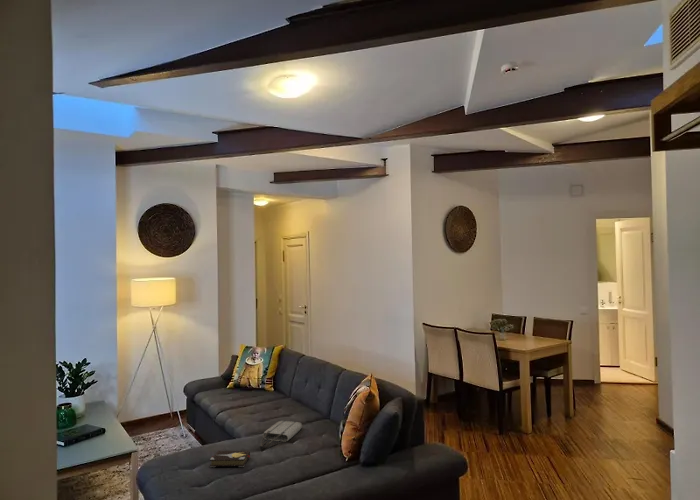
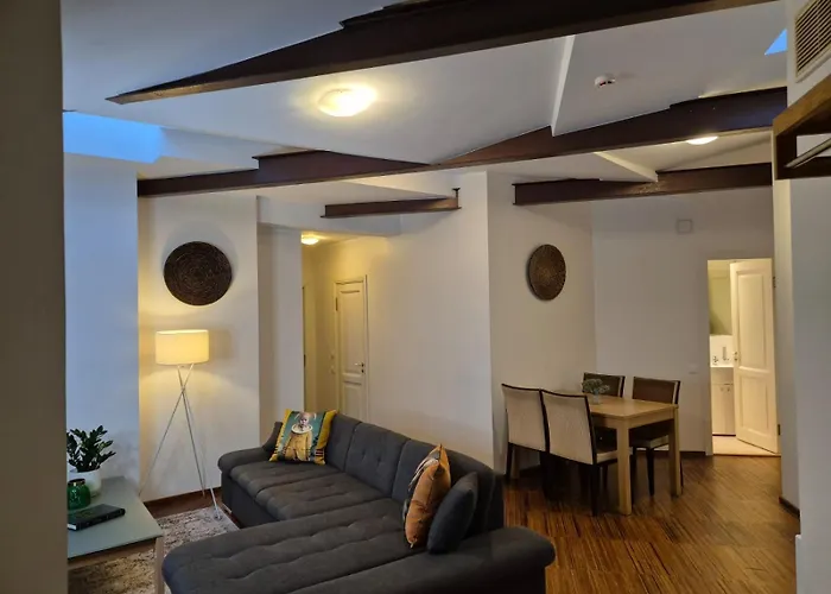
- tote bag [260,420,303,448]
- hardback book [209,450,251,468]
